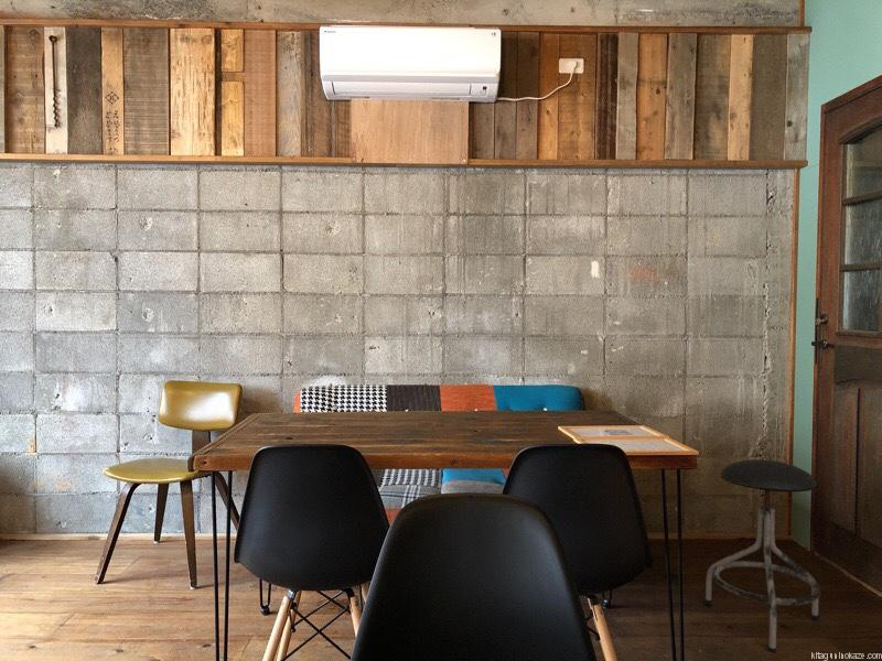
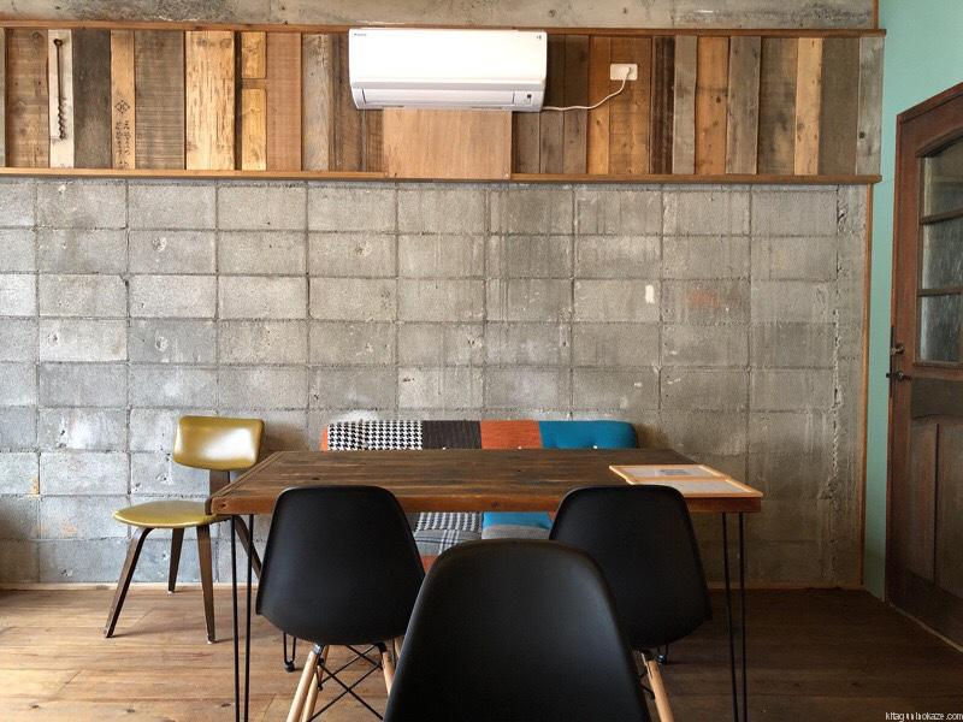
- stool [703,458,821,654]
